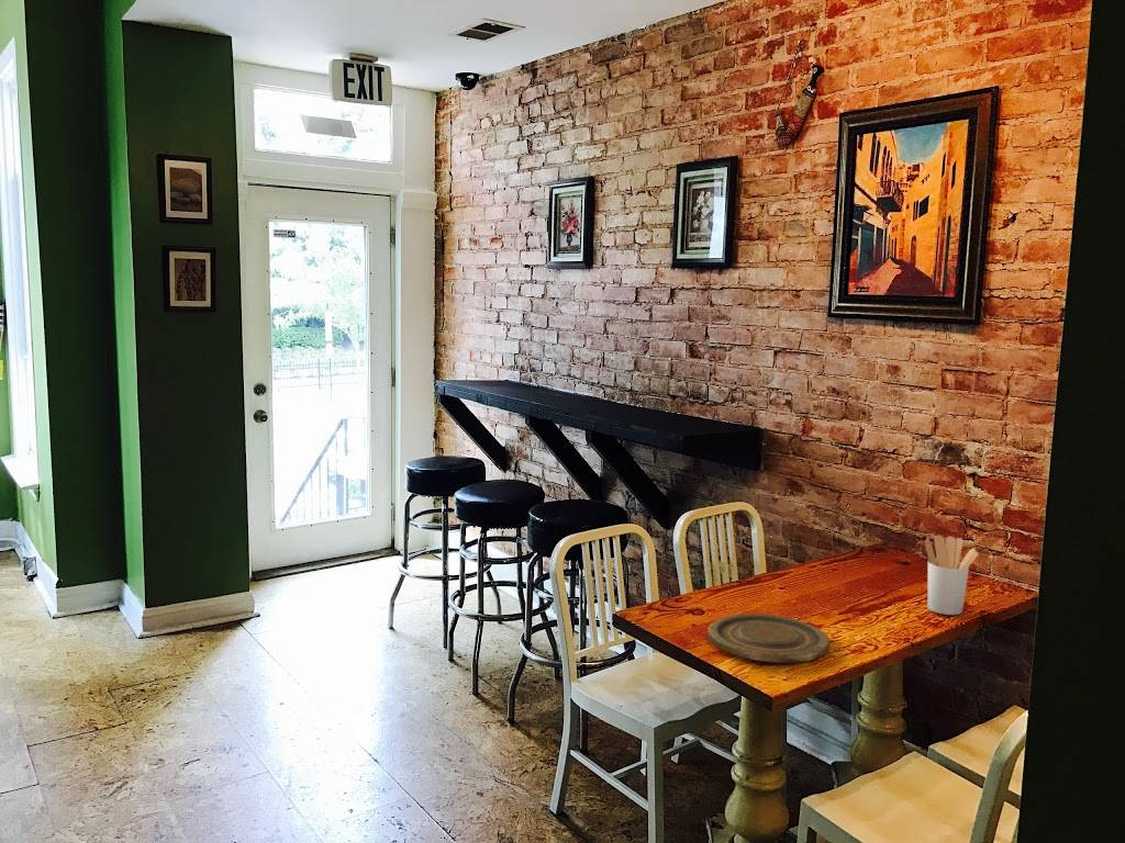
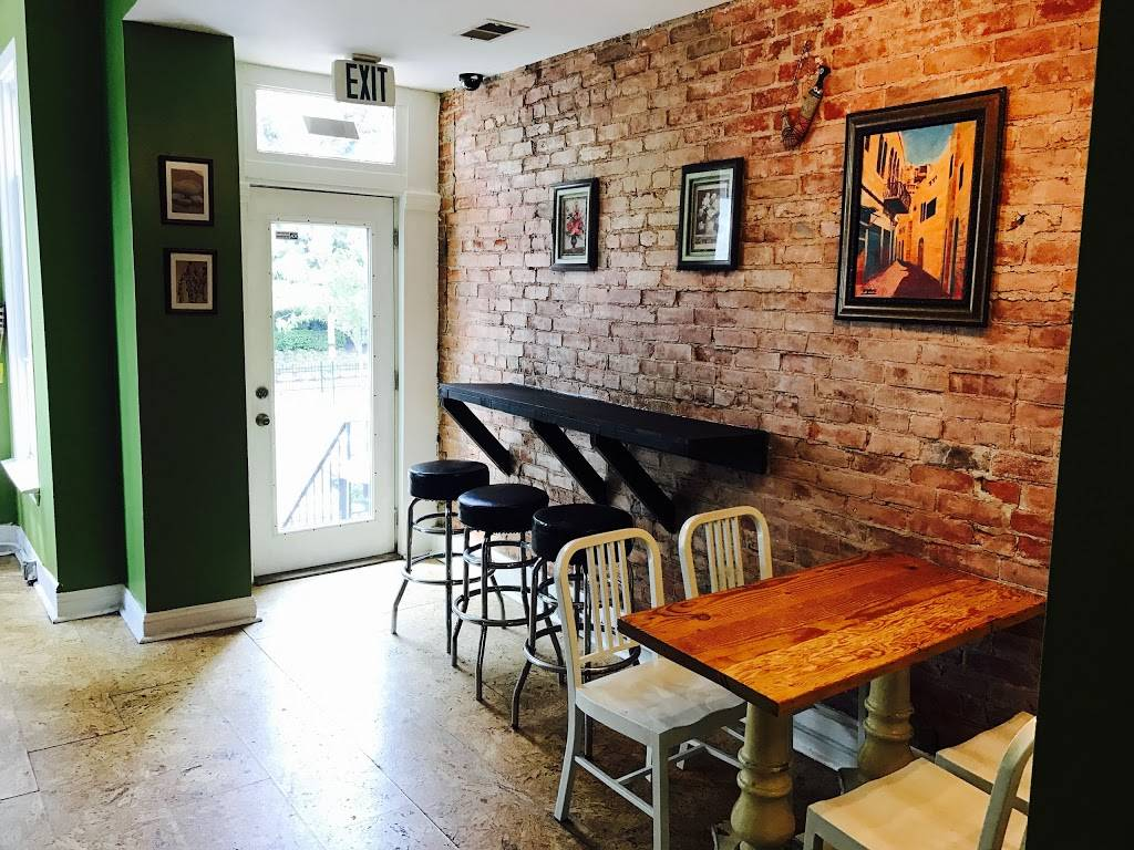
- plate [706,612,831,664]
- utensil holder [924,533,979,616]
